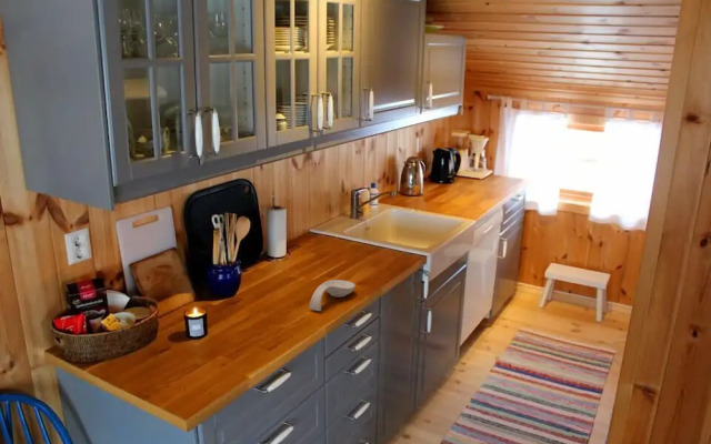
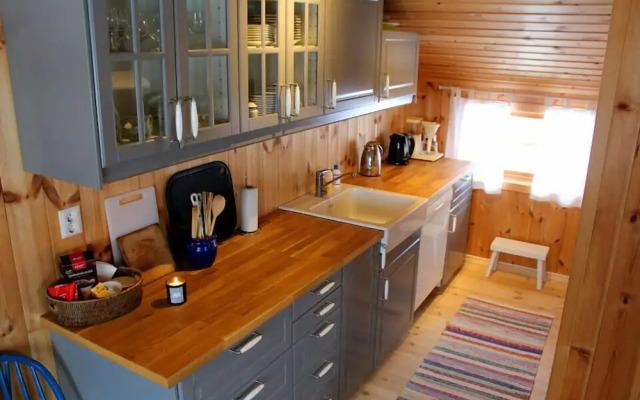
- spoon rest [308,279,357,312]
